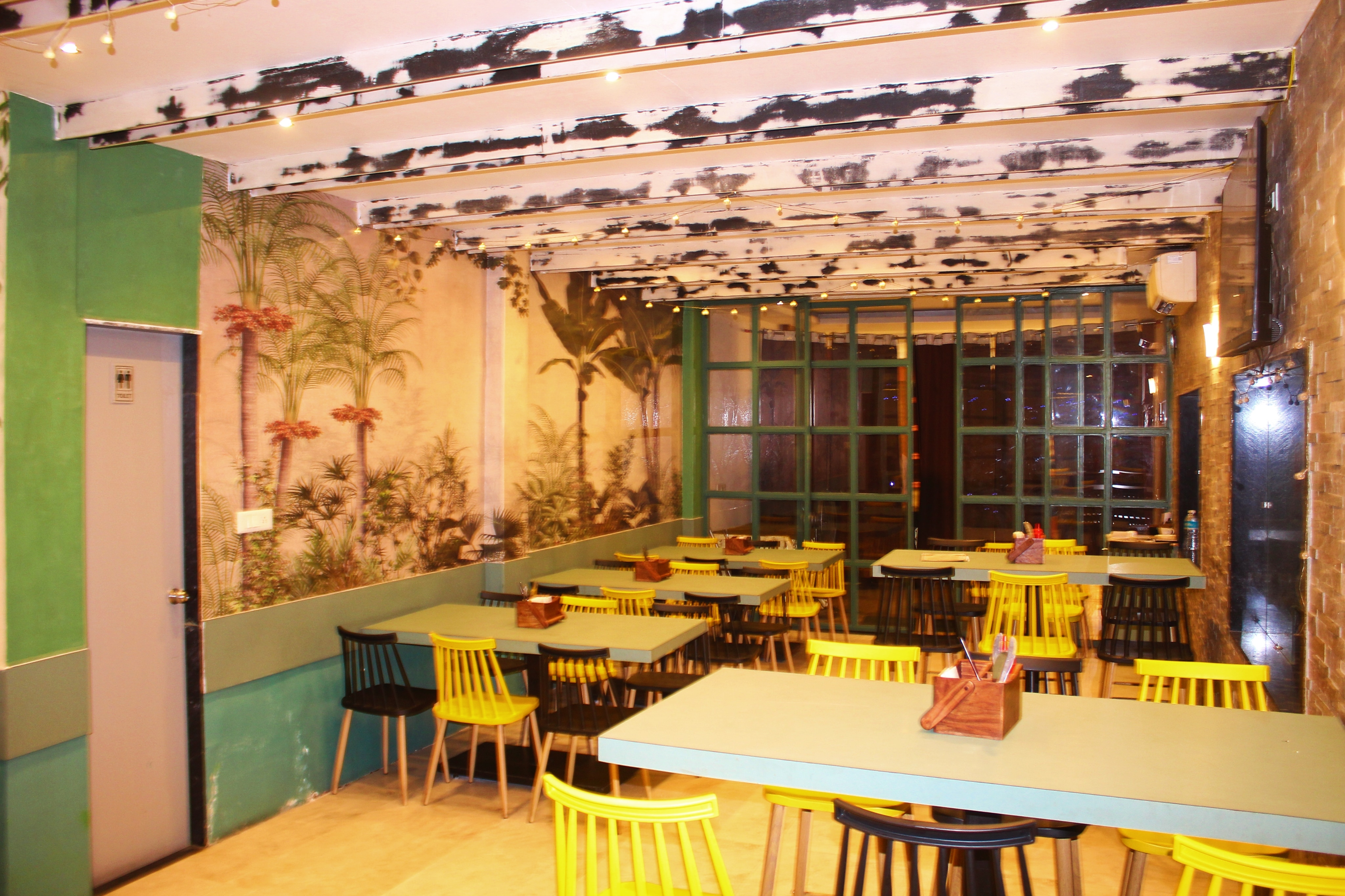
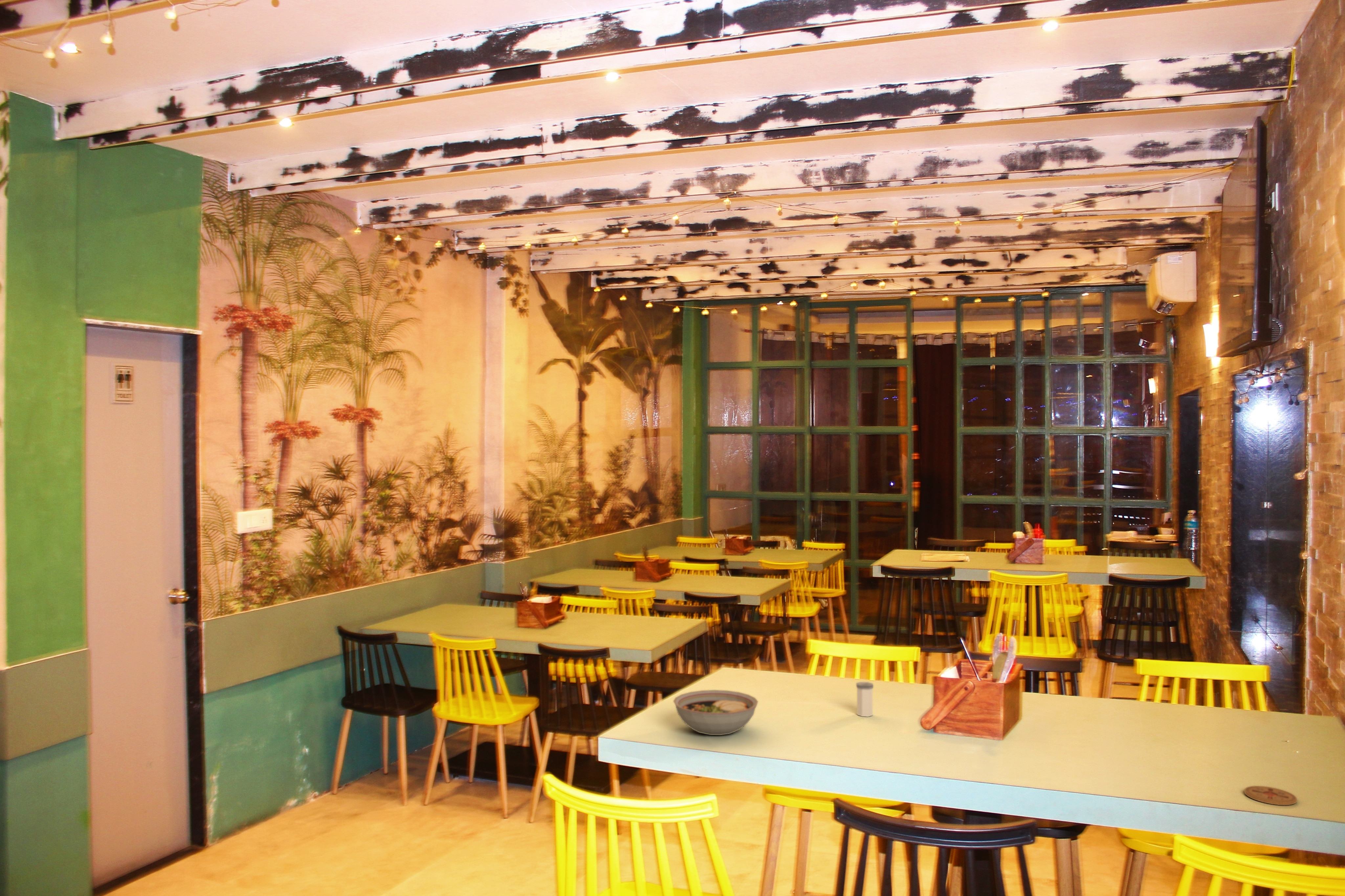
+ salt shaker [856,681,874,717]
+ coaster [1244,785,1297,805]
+ bowl [673,690,759,736]
